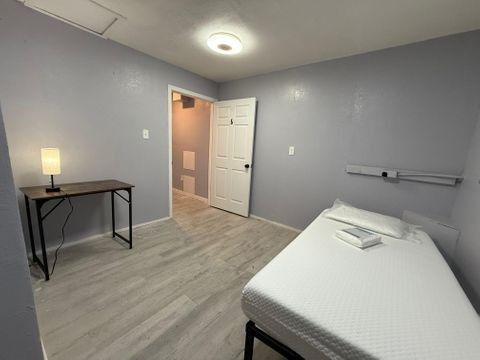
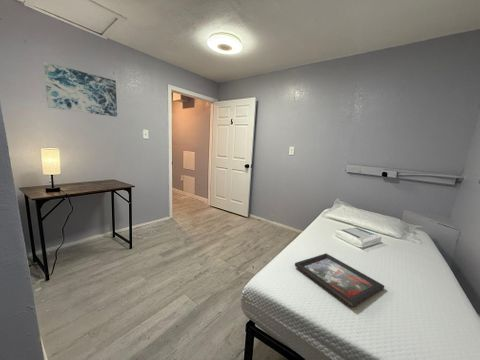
+ wall art [43,61,118,118]
+ decorative tray [294,253,386,308]
